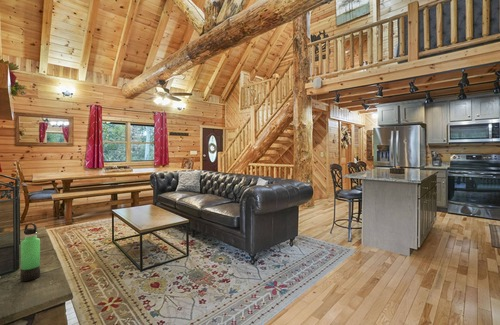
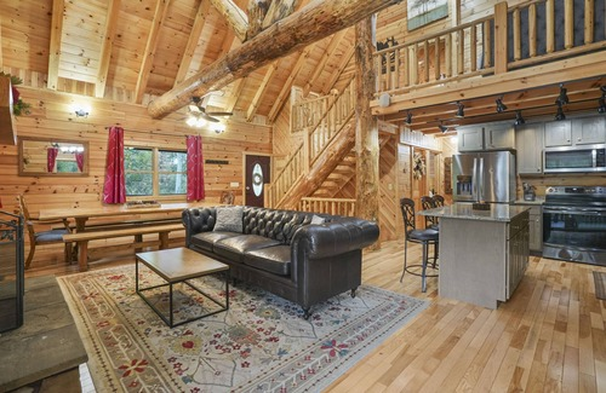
- thermos bottle [19,222,41,282]
